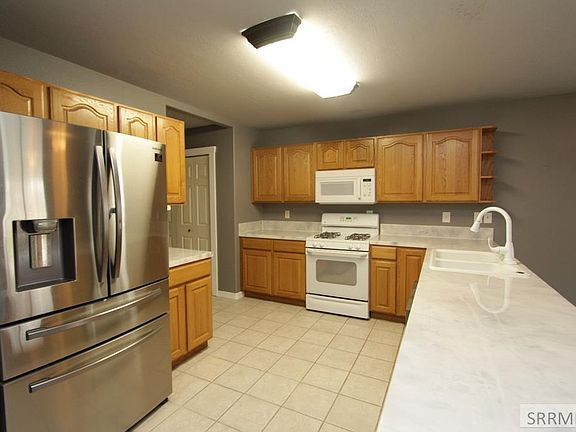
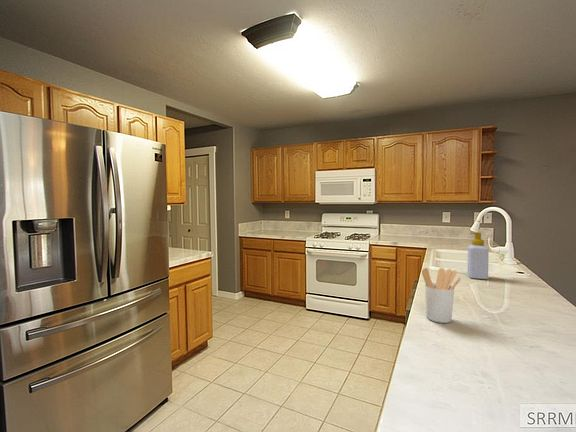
+ soap bottle [467,231,490,280]
+ utensil holder [421,267,462,324]
